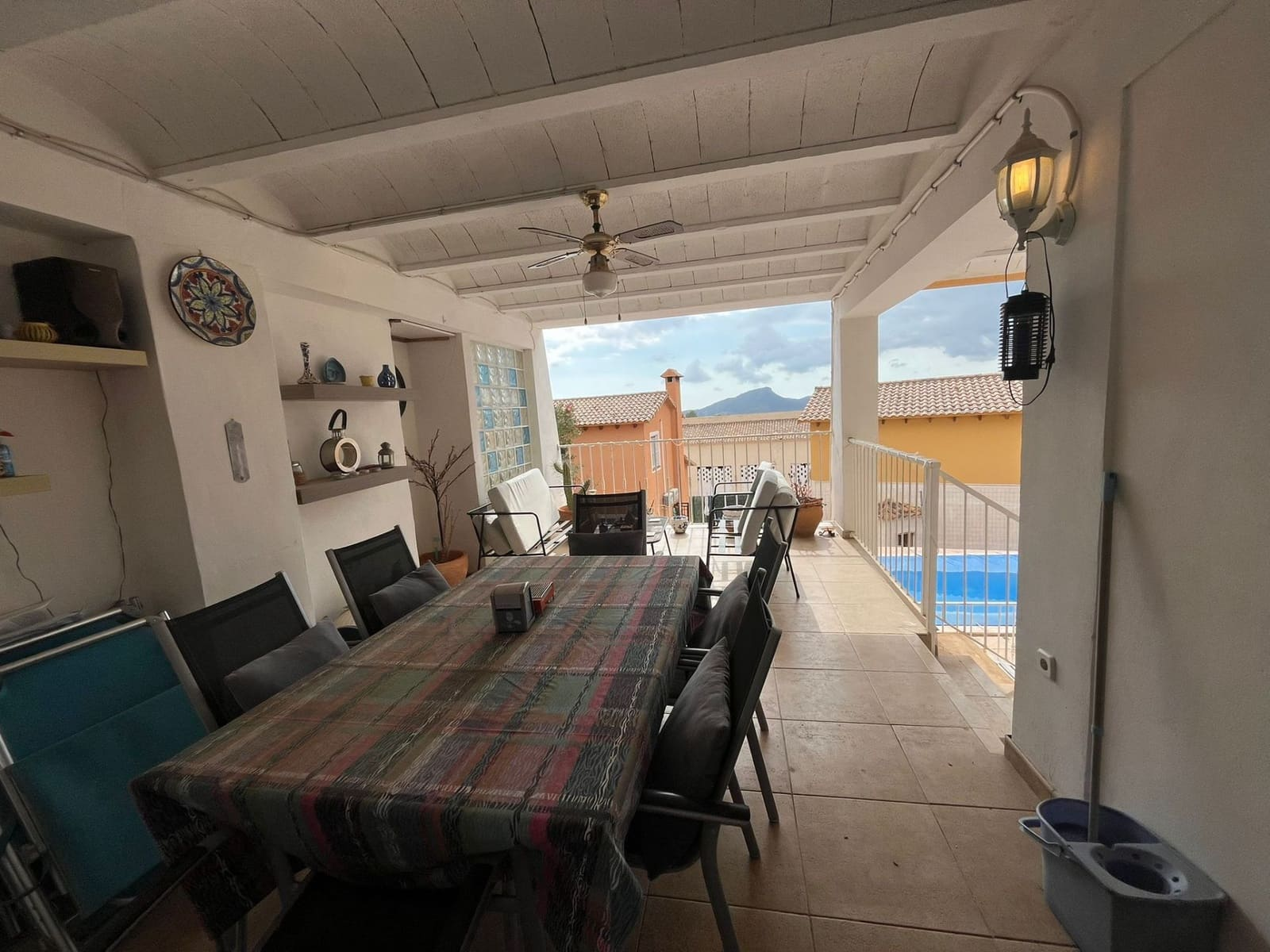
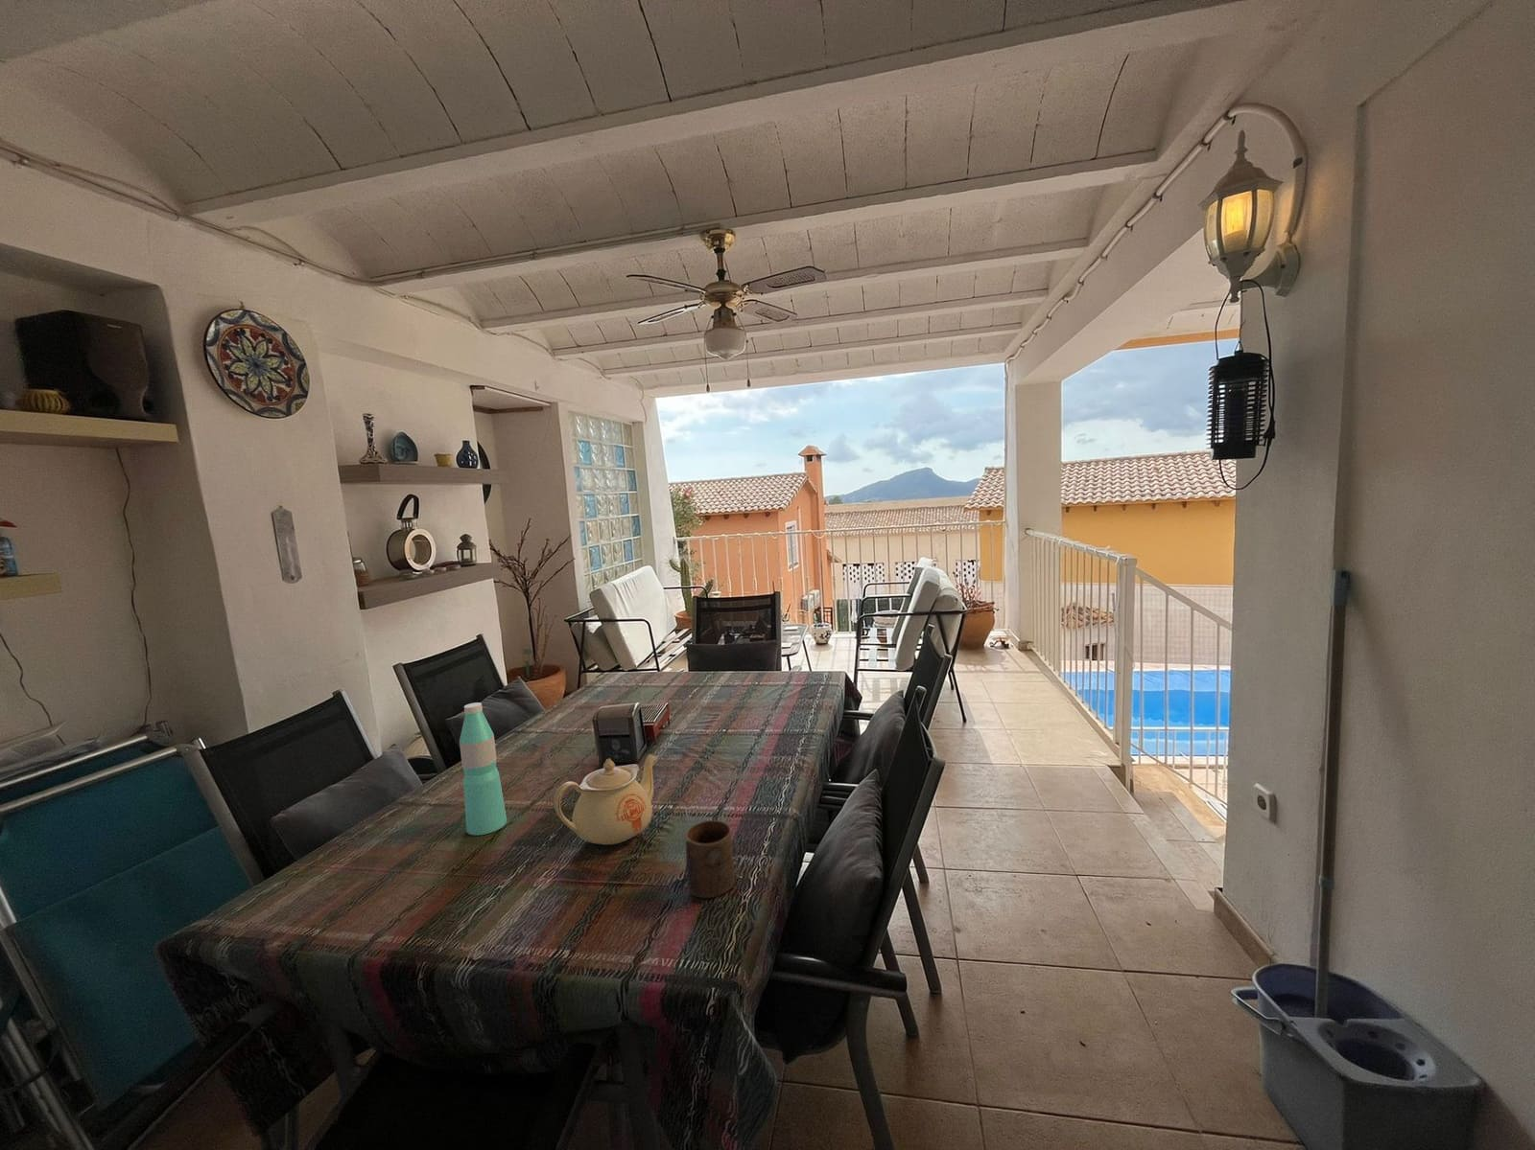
+ cup [685,819,736,899]
+ teapot [552,754,659,847]
+ water bottle [458,702,508,836]
